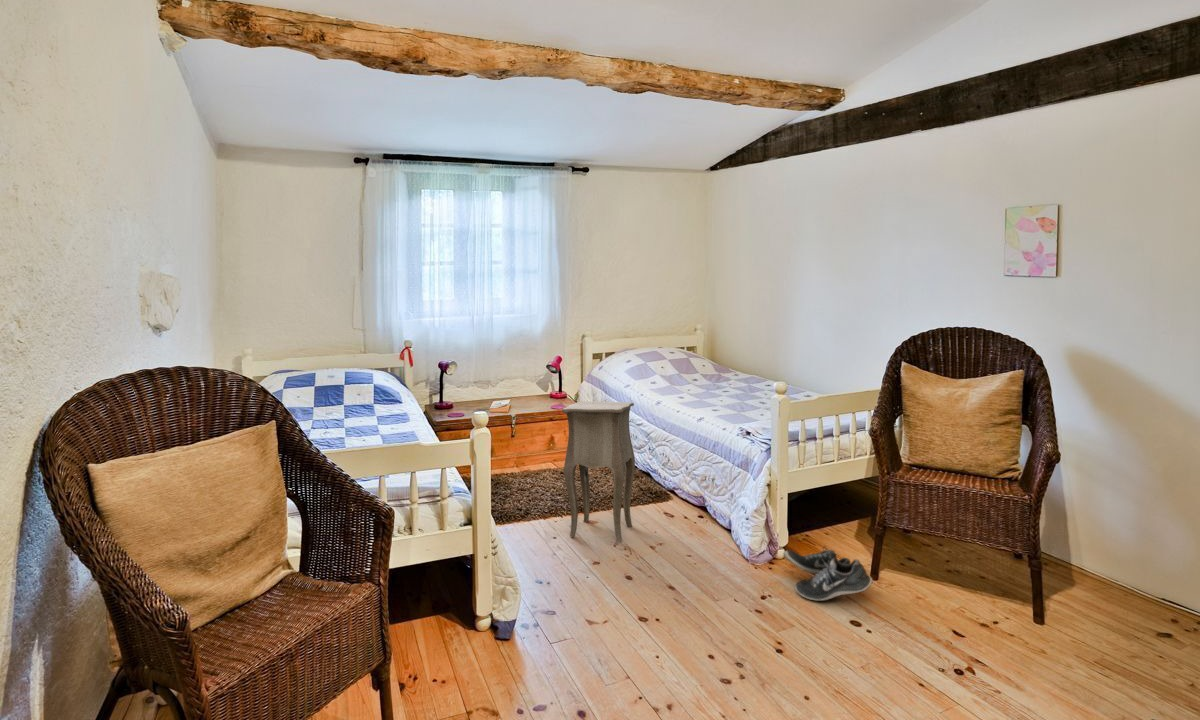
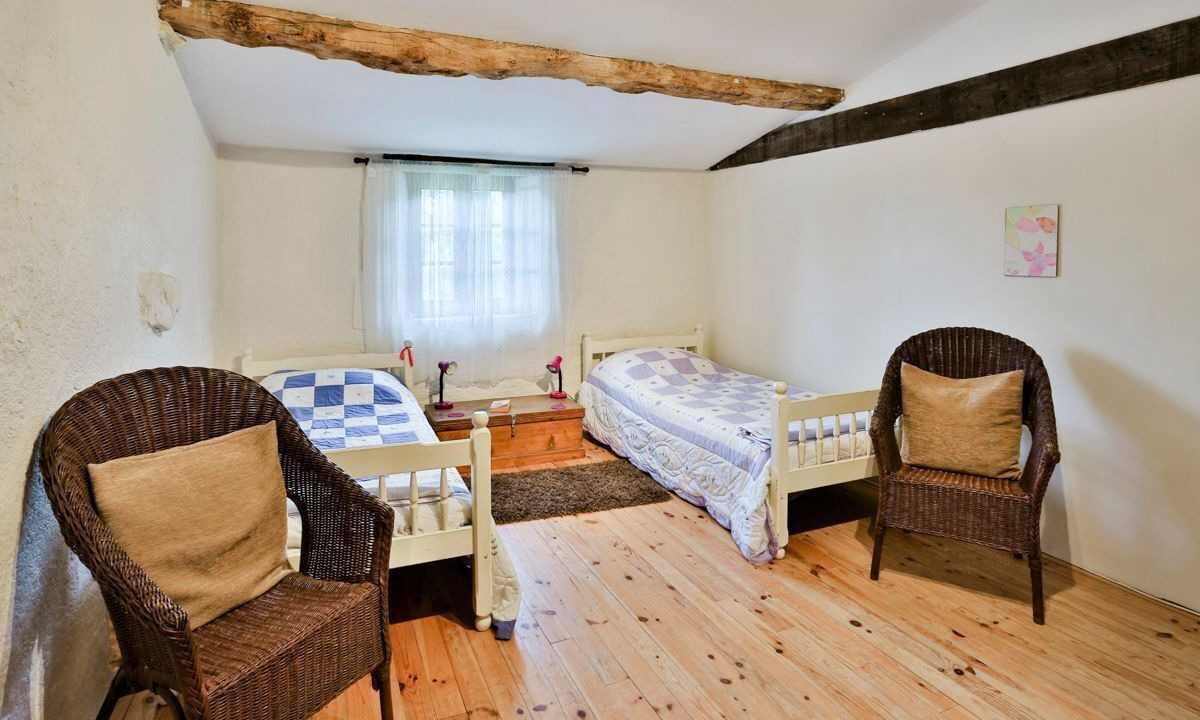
- shoe [782,545,874,602]
- side table [561,400,636,542]
